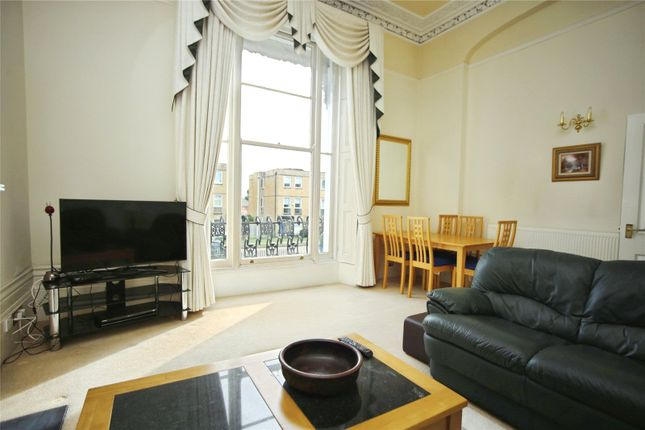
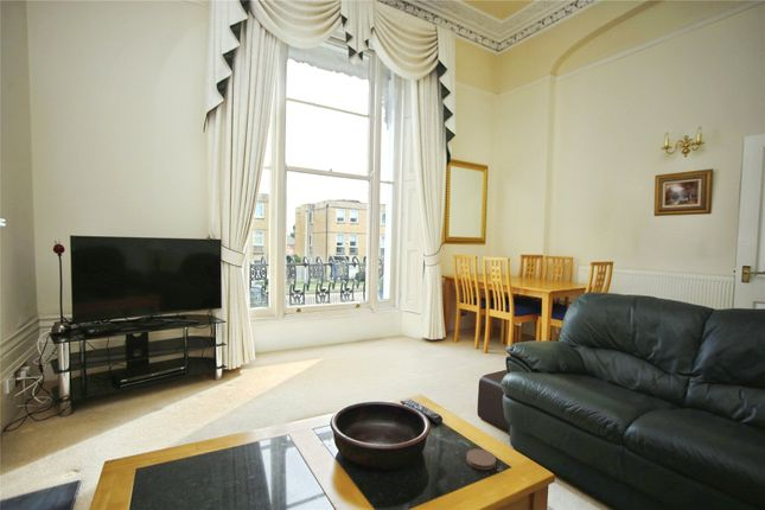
+ coaster [465,448,497,471]
